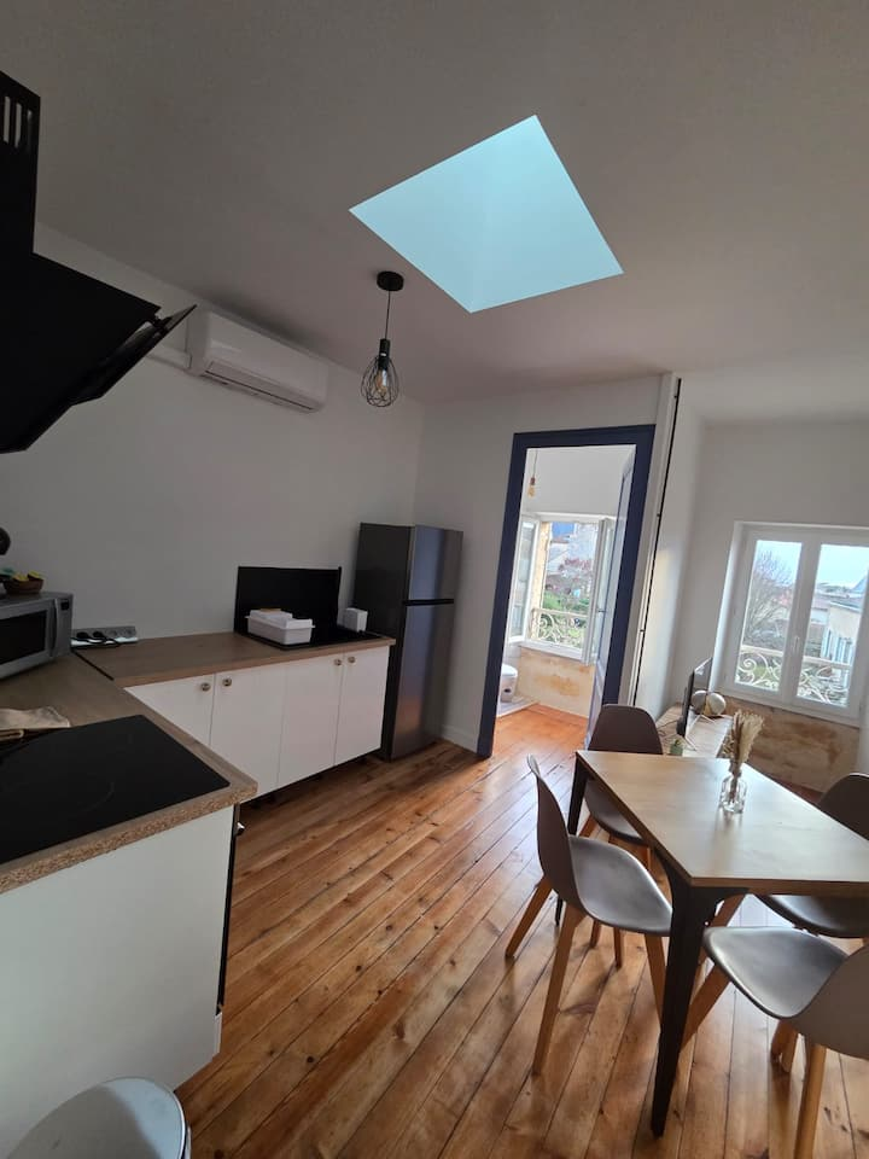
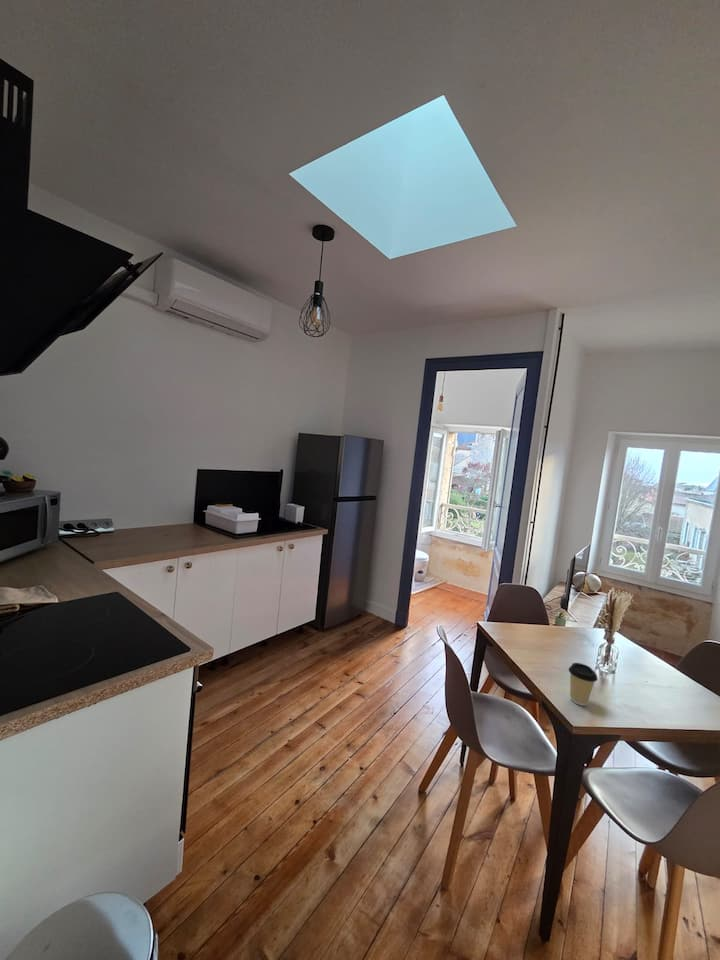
+ coffee cup [567,662,599,707]
